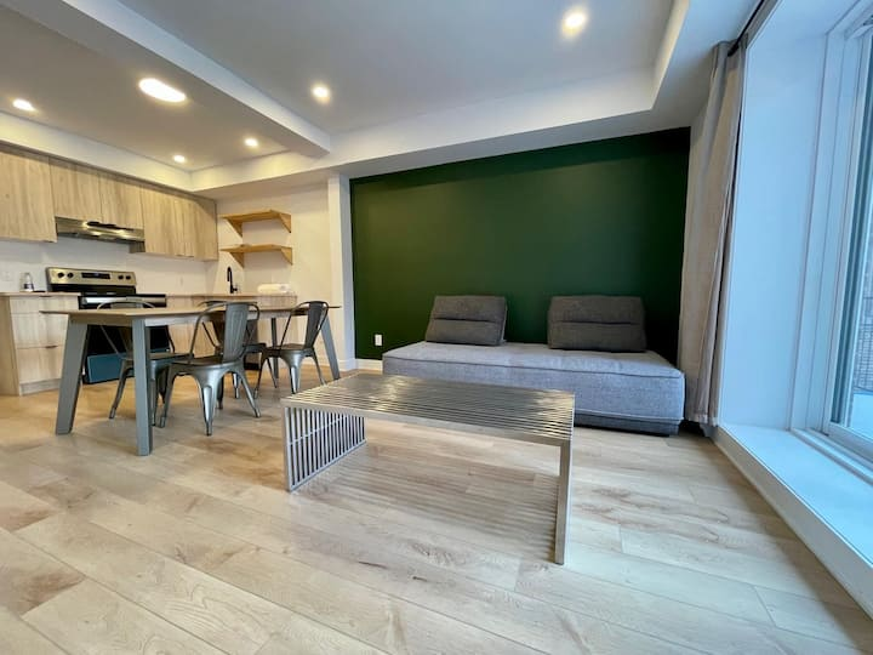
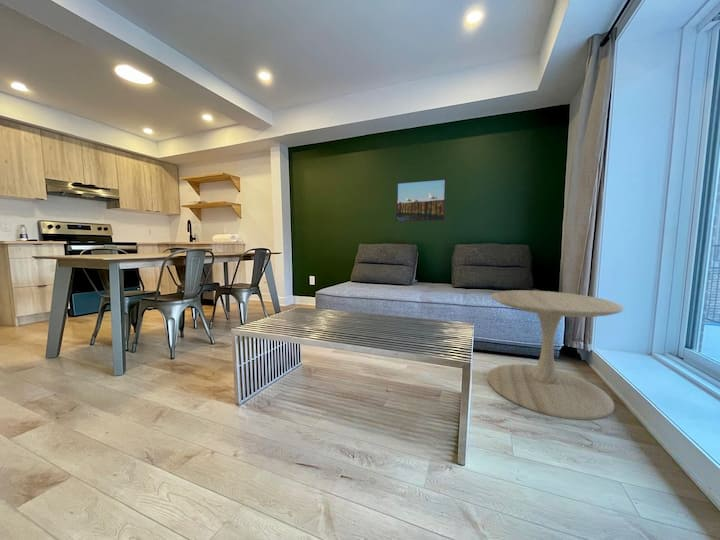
+ side table [487,289,624,421]
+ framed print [395,177,447,223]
